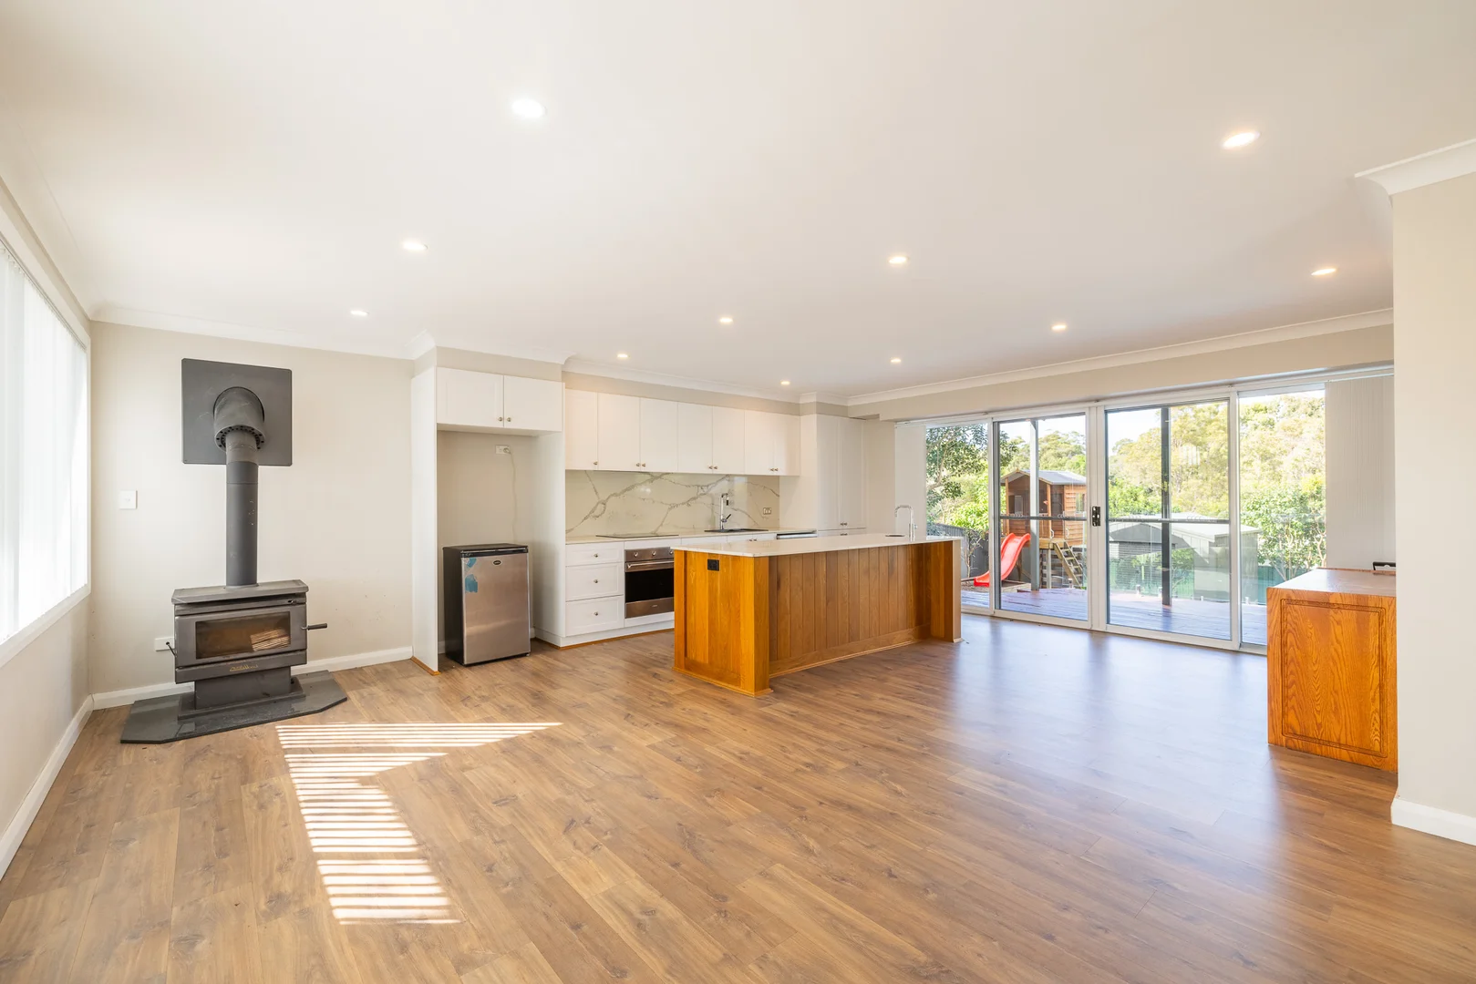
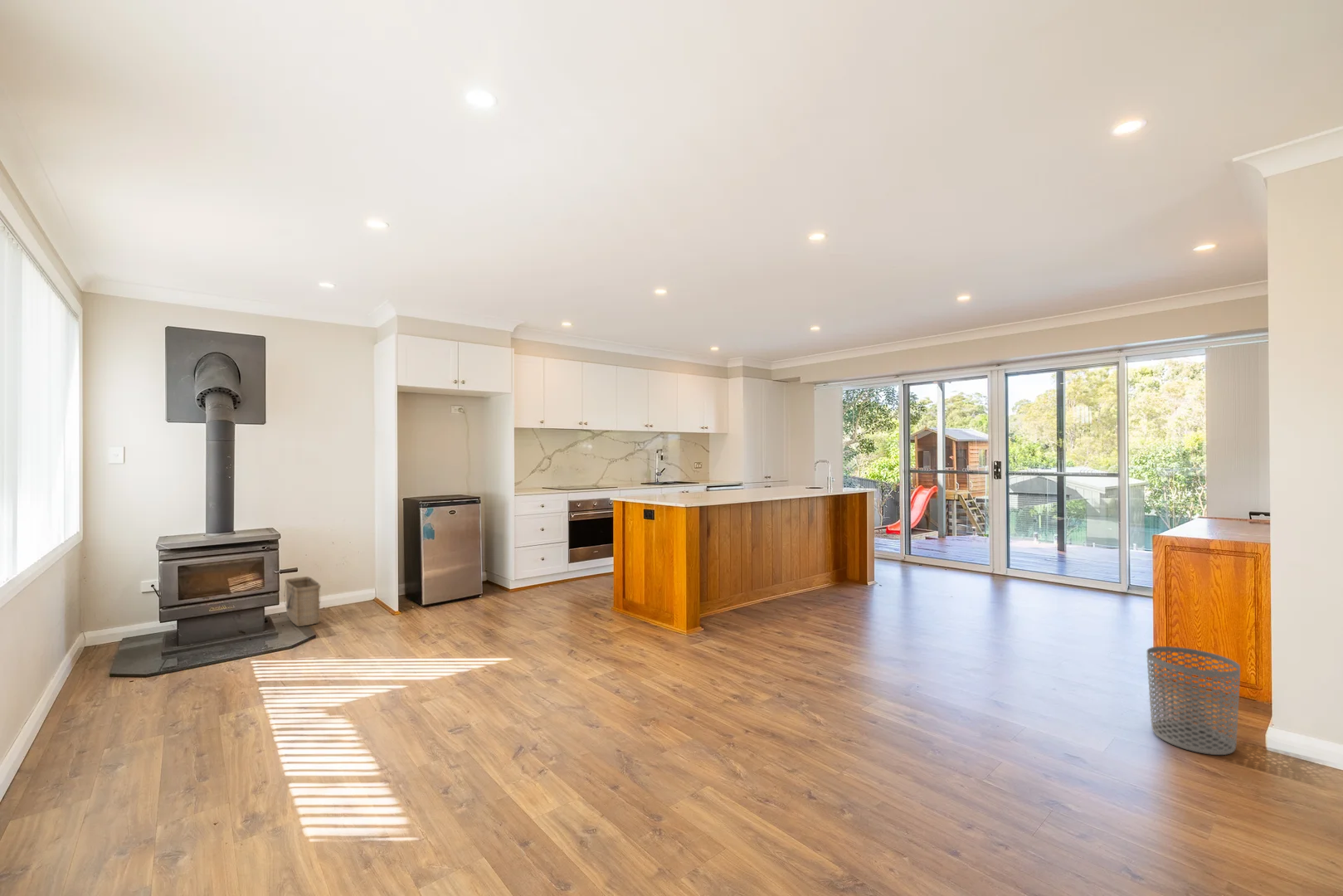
+ basket [284,576,322,627]
+ waste bin [1146,645,1241,756]
